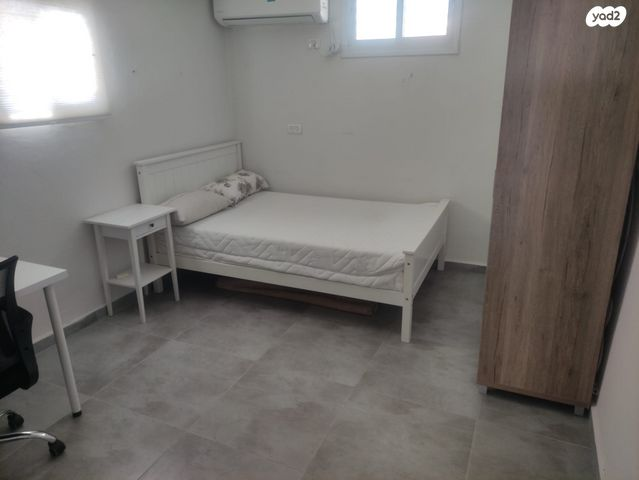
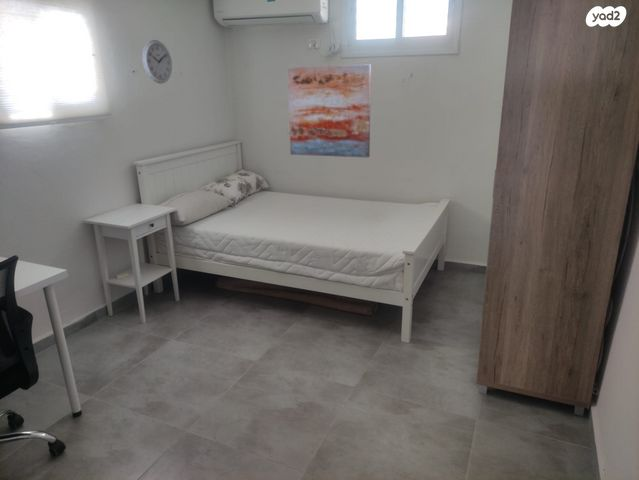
+ wall art [286,64,372,158]
+ wall clock [142,39,173,85]
